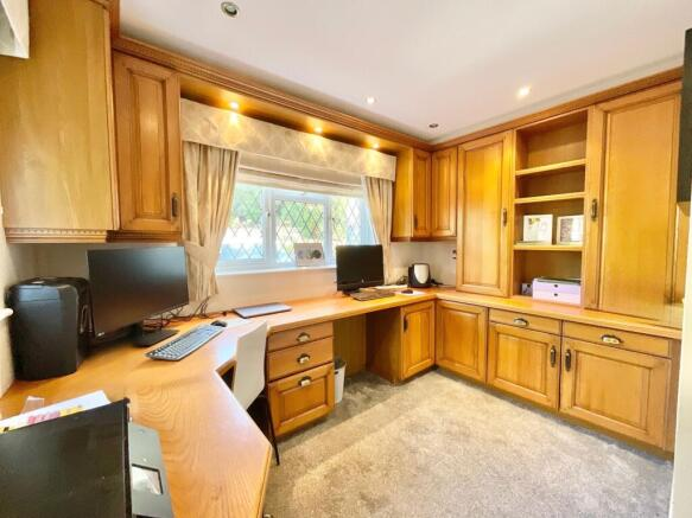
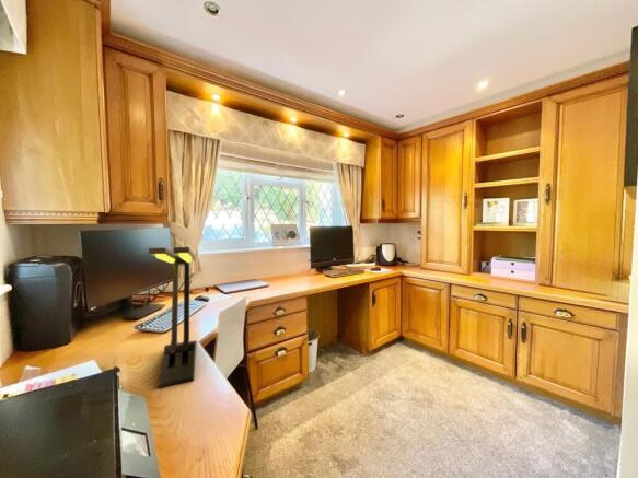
+ desk lamp [148,246,198,388]
